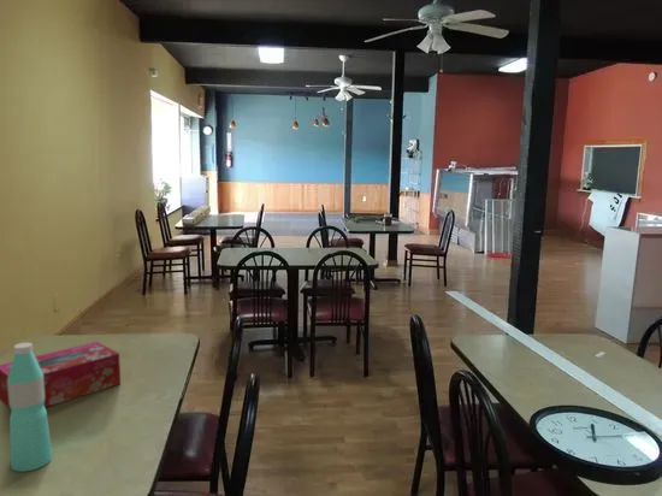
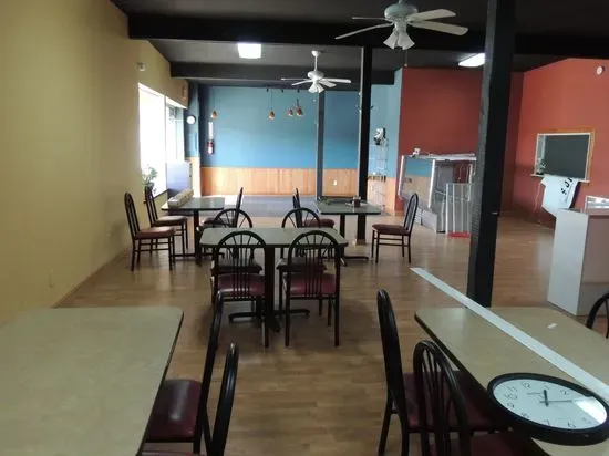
- water bottle [7,342,53,473]
- tissue box [0,341,122,411]
